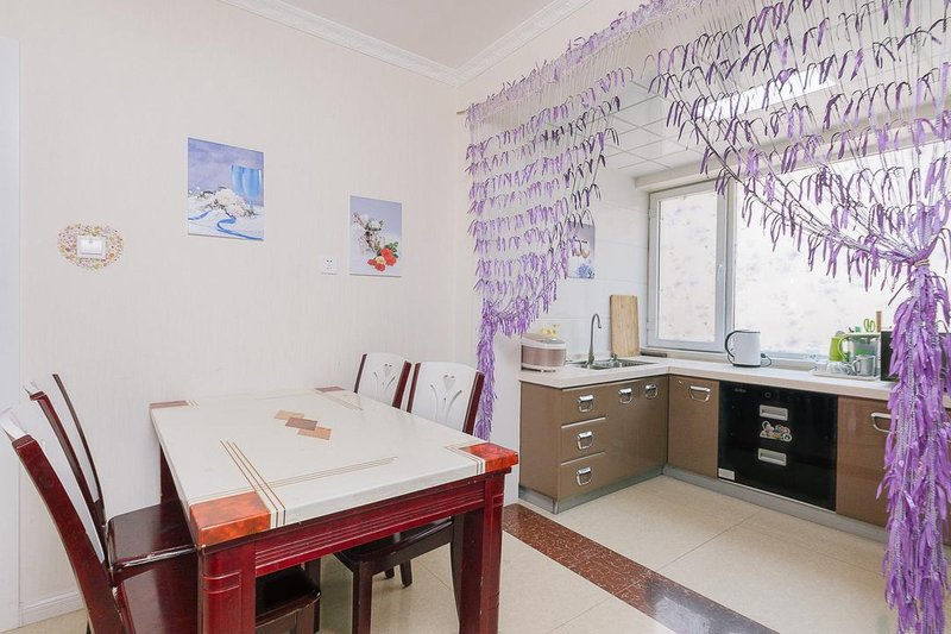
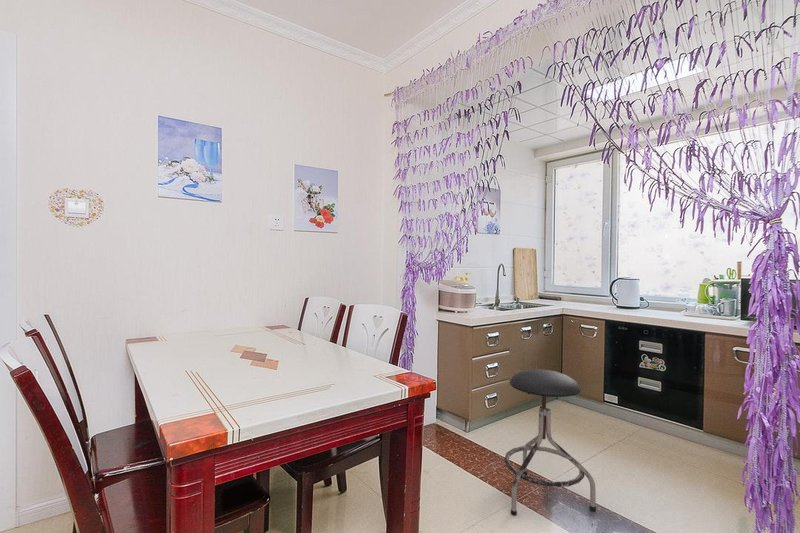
+ stool [503,368,597,517]
